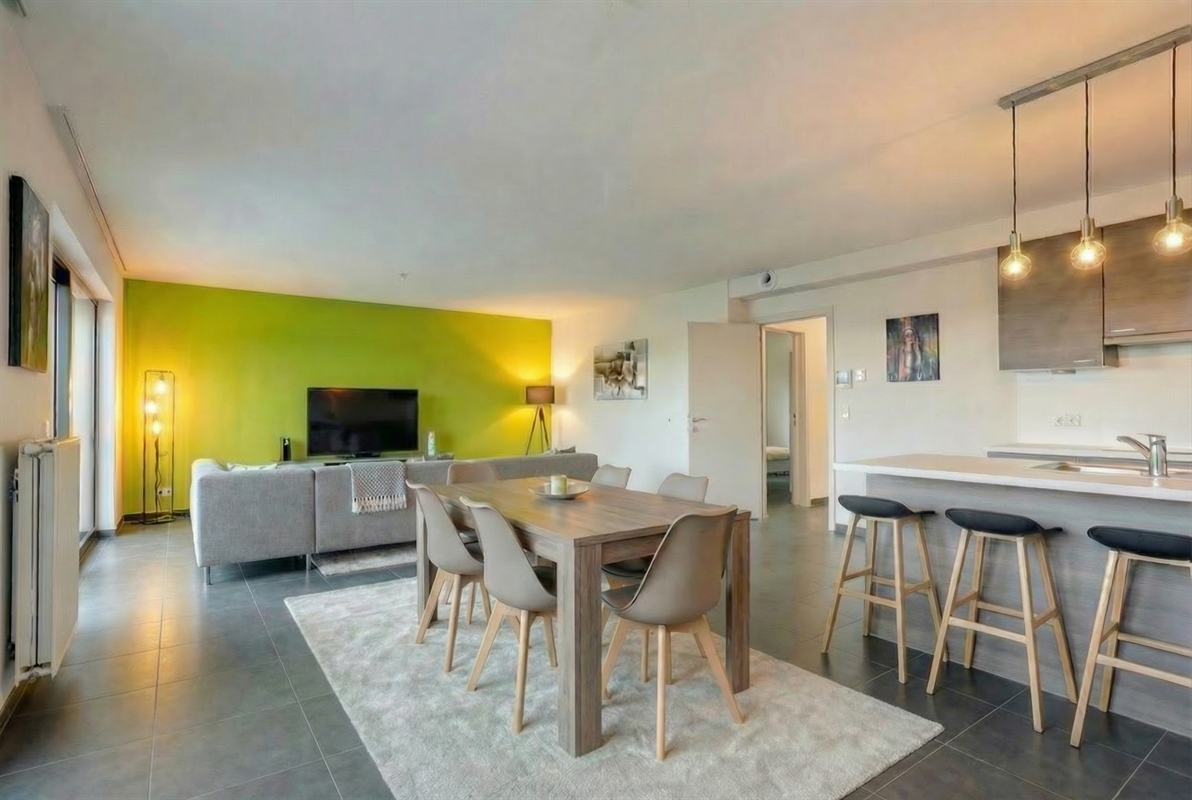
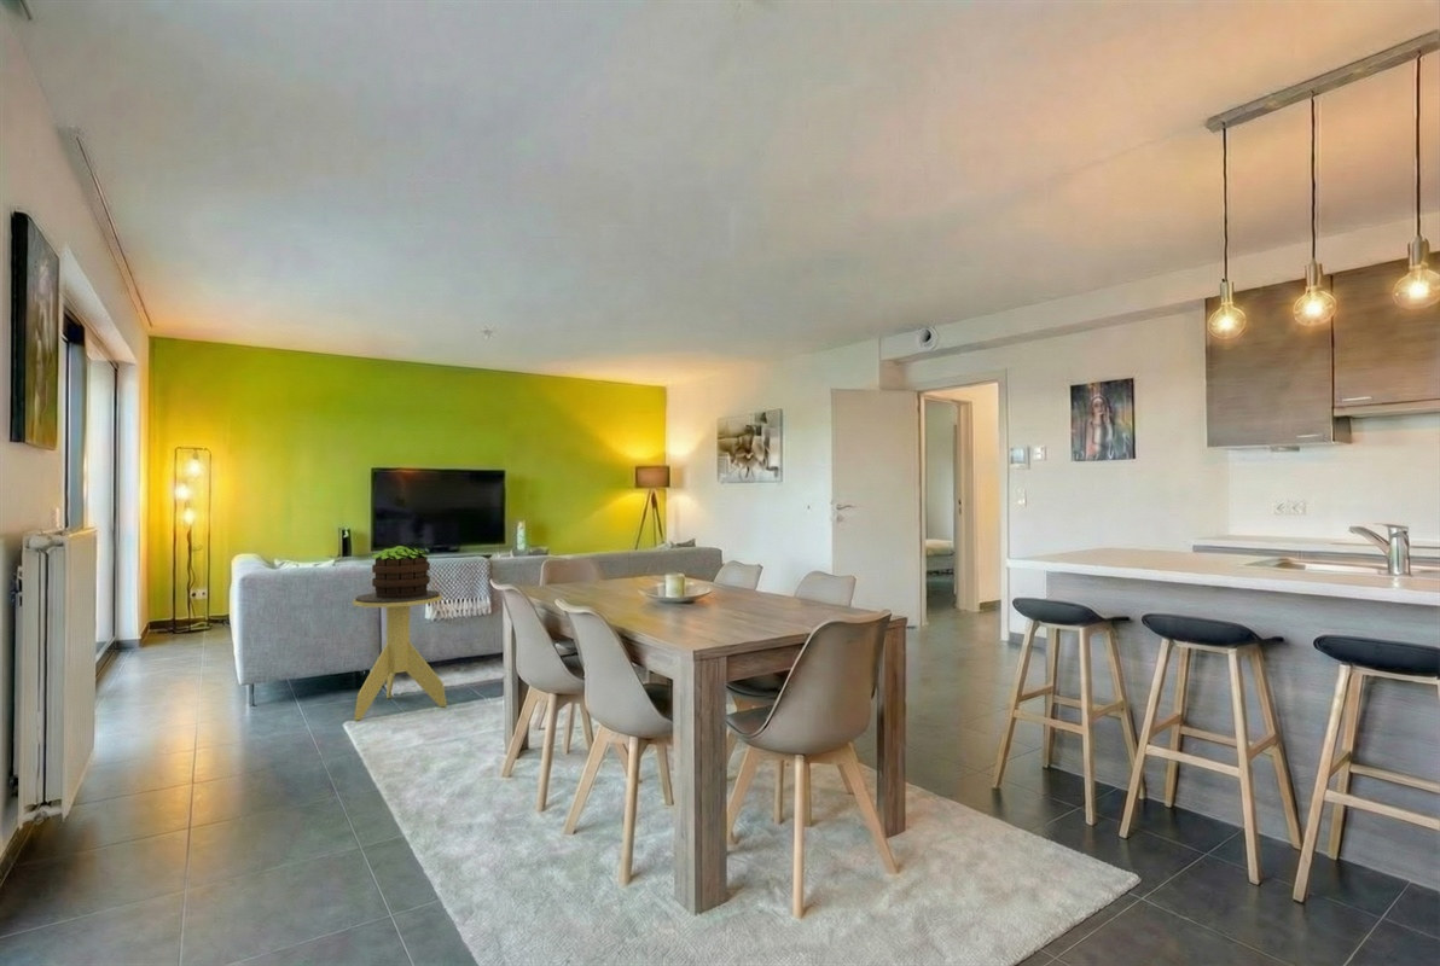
+ potted plant [371,545,431,598]
+ side table [352,589,447,722]
